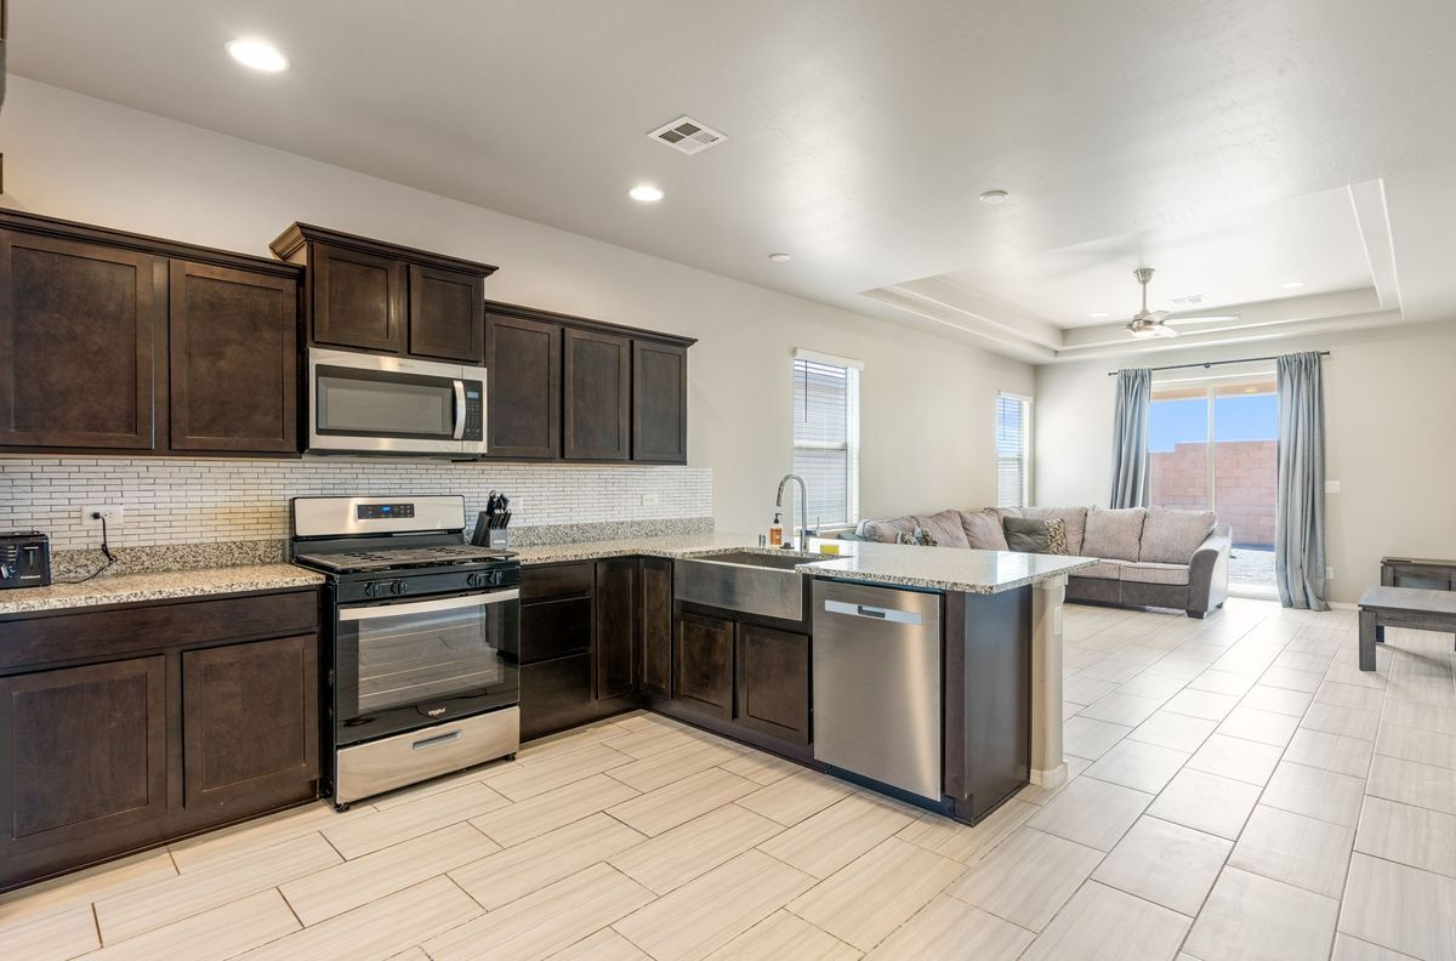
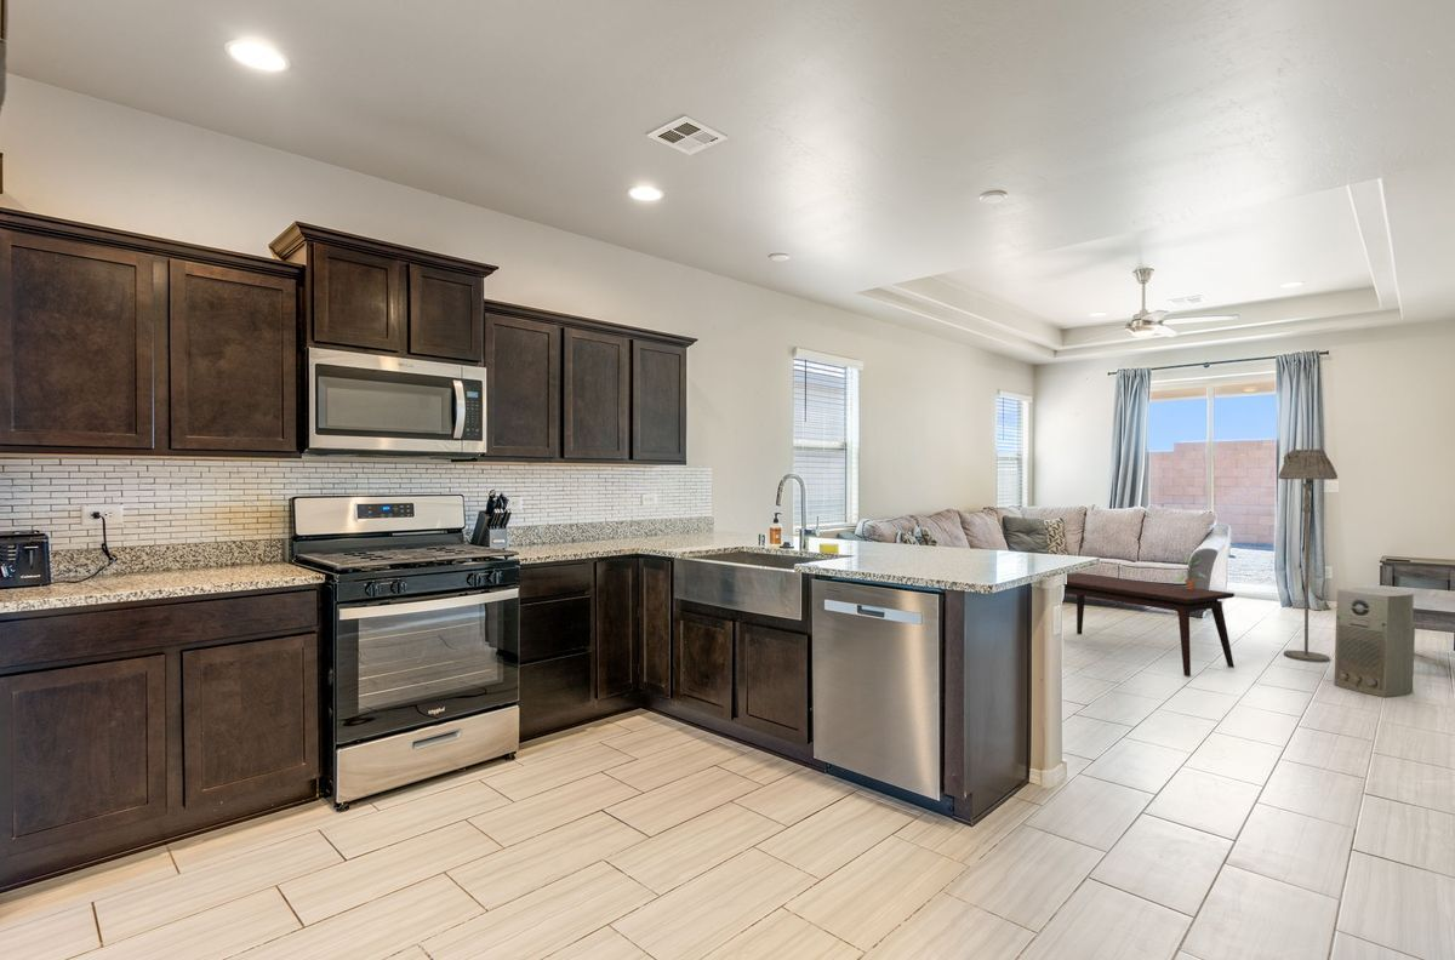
+ potted plant [1175,554,1209,589]
+ air purifier [1333,587,1416,698]
+ coffee table [1063,572,1236,678]
+ floor lamp [1277,448,1339,663]
